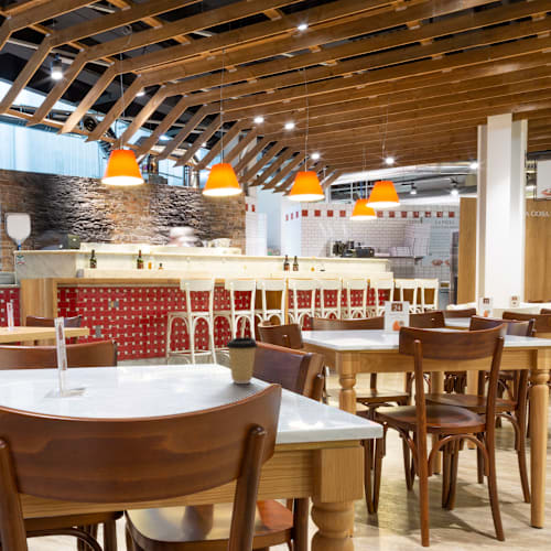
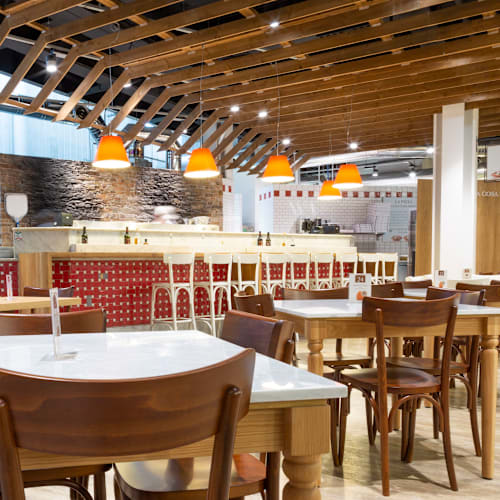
- coffee cup [225,336,259,385]
